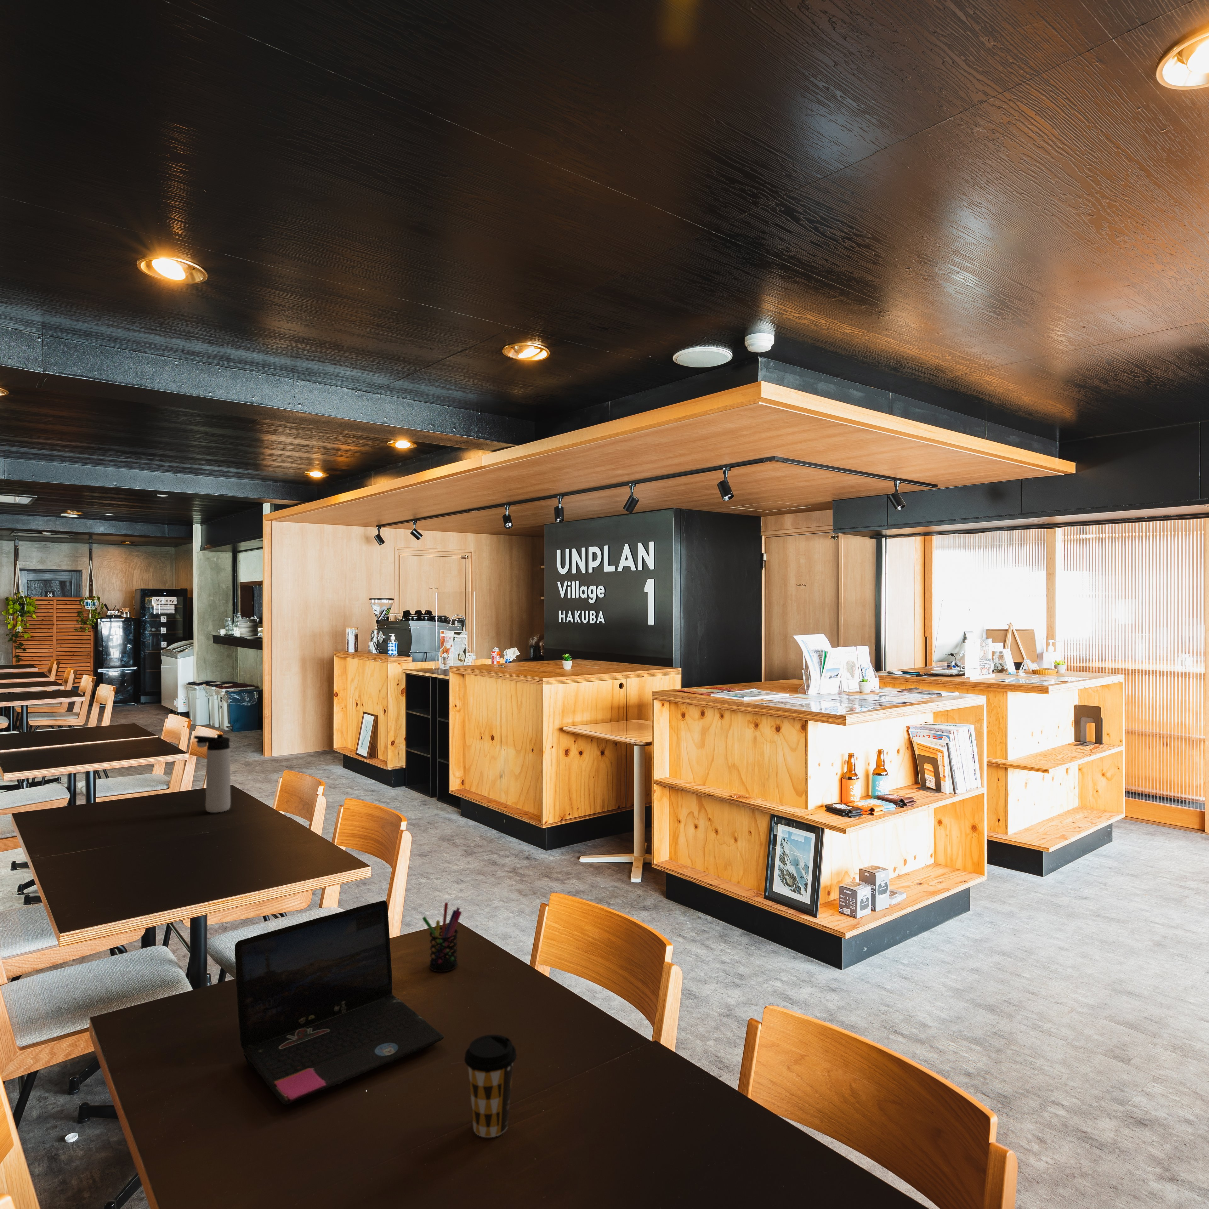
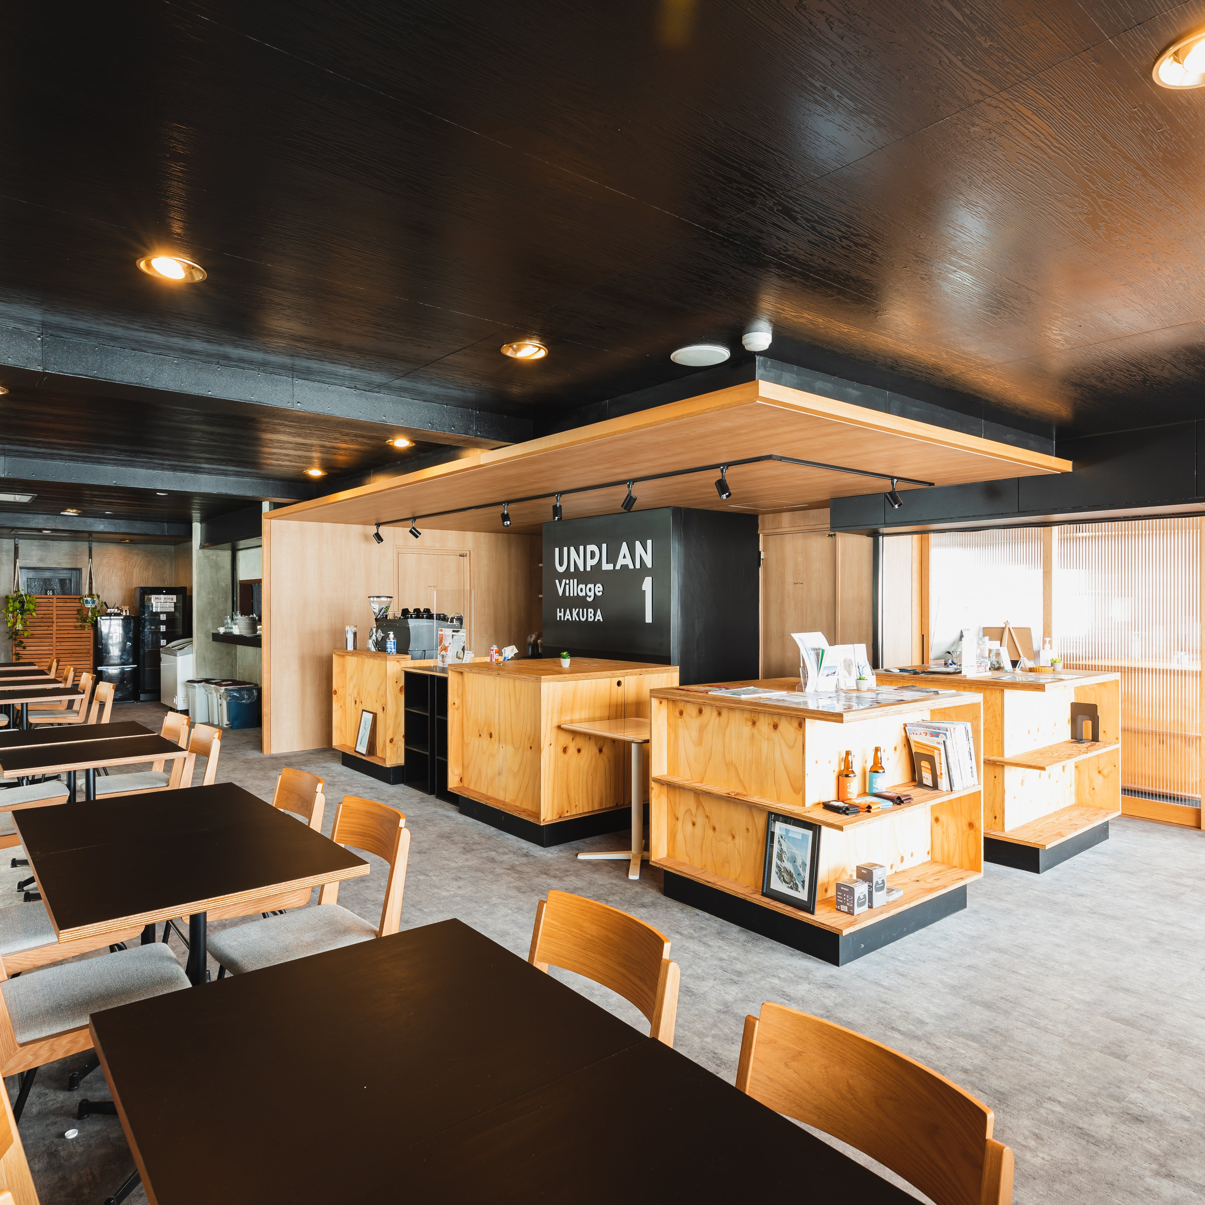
- pen holder [422,902,462,972]
- thermos bottle [194,734,230,813]
- coffee cup [464,1034,517,1138]
- laptop [235,900,444,1105]
